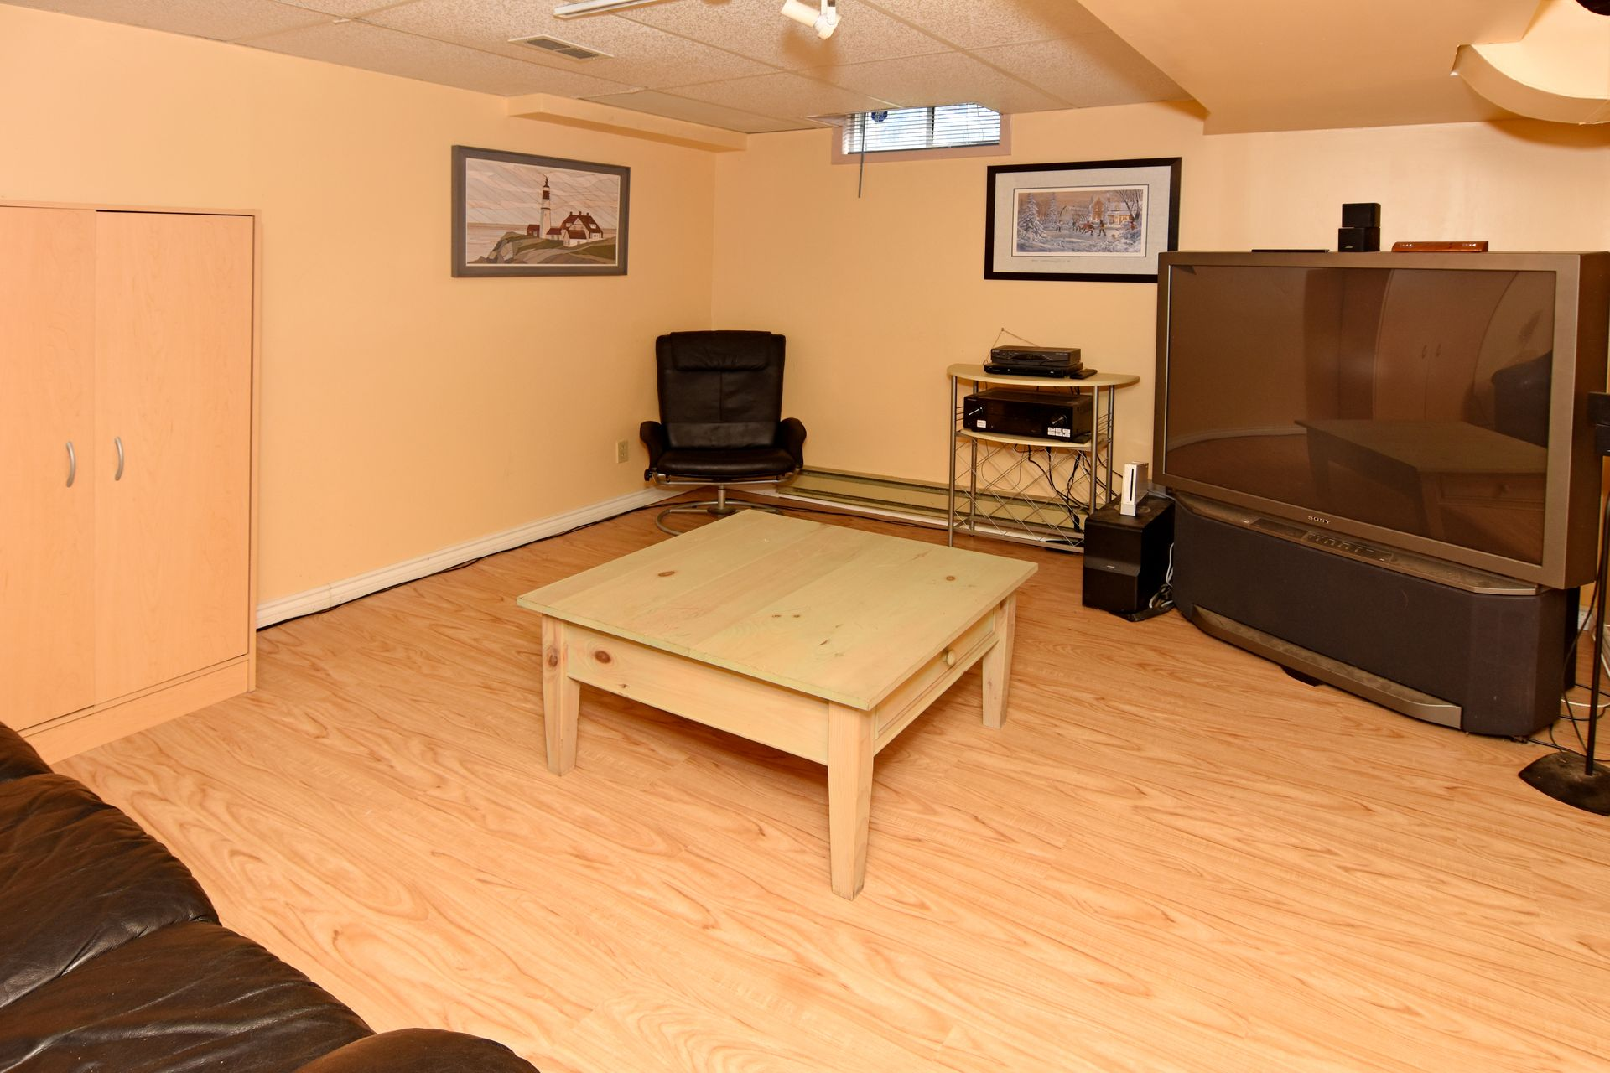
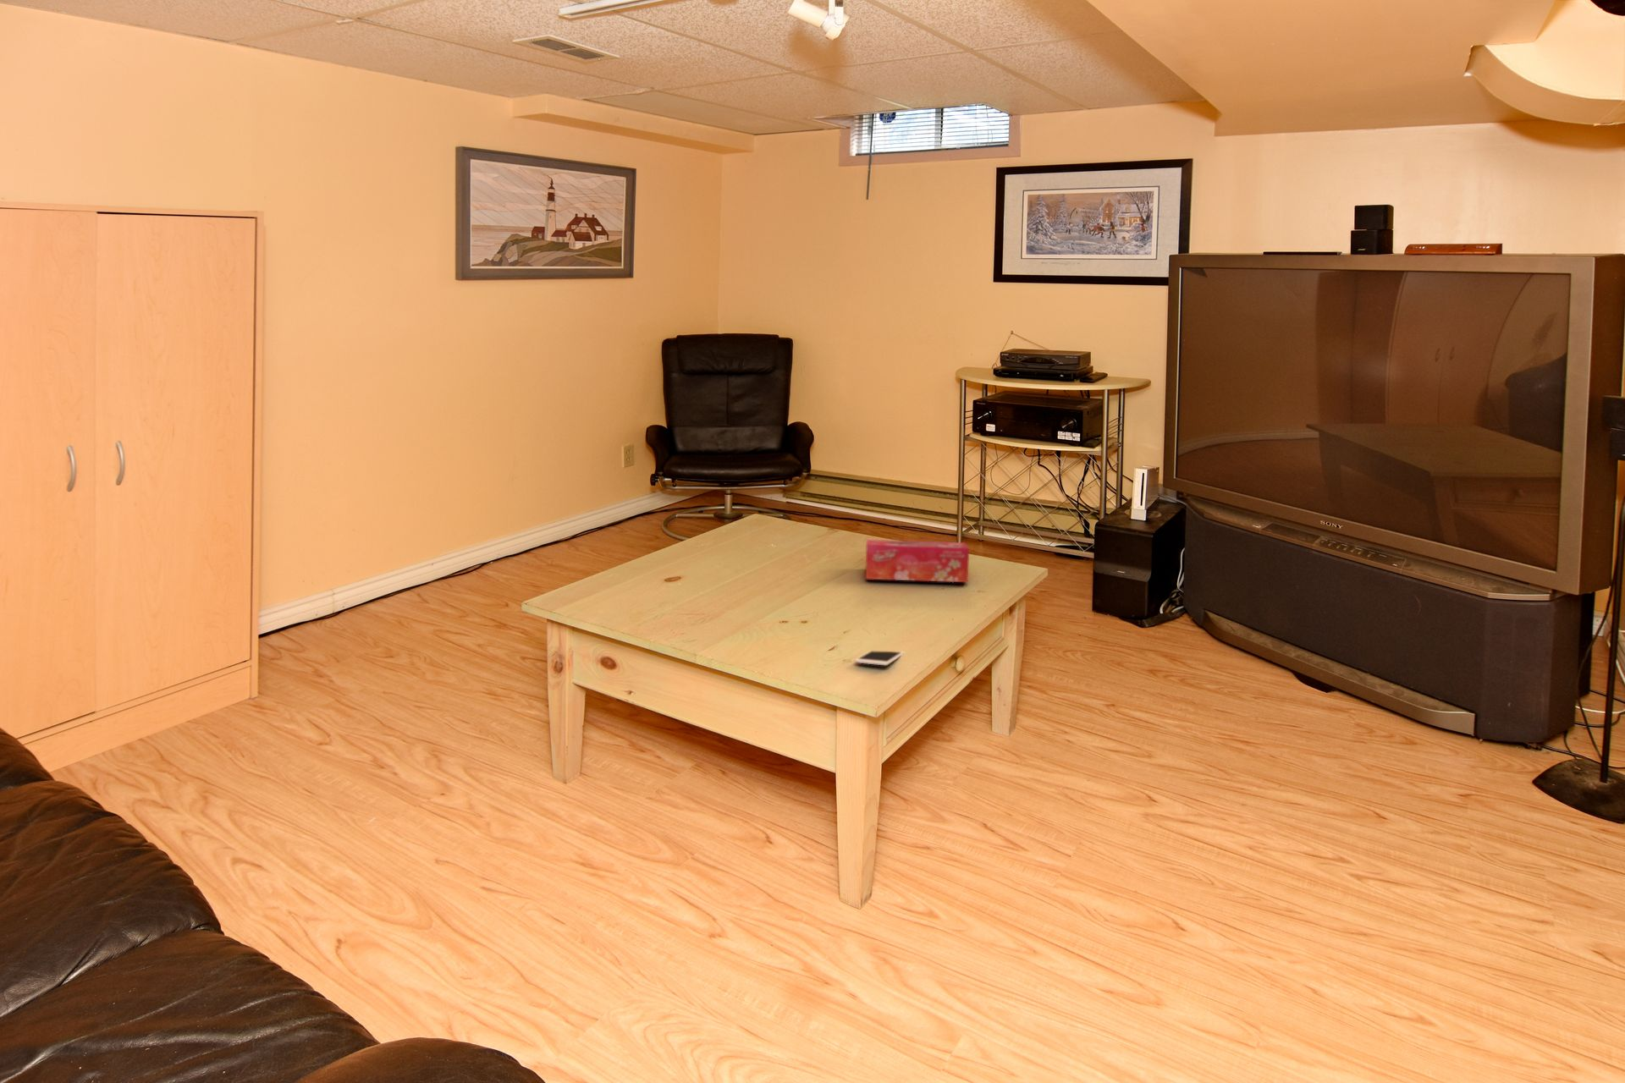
+ tissue box [864,539,970,583]
+ cell phone [854,650,904,666]
